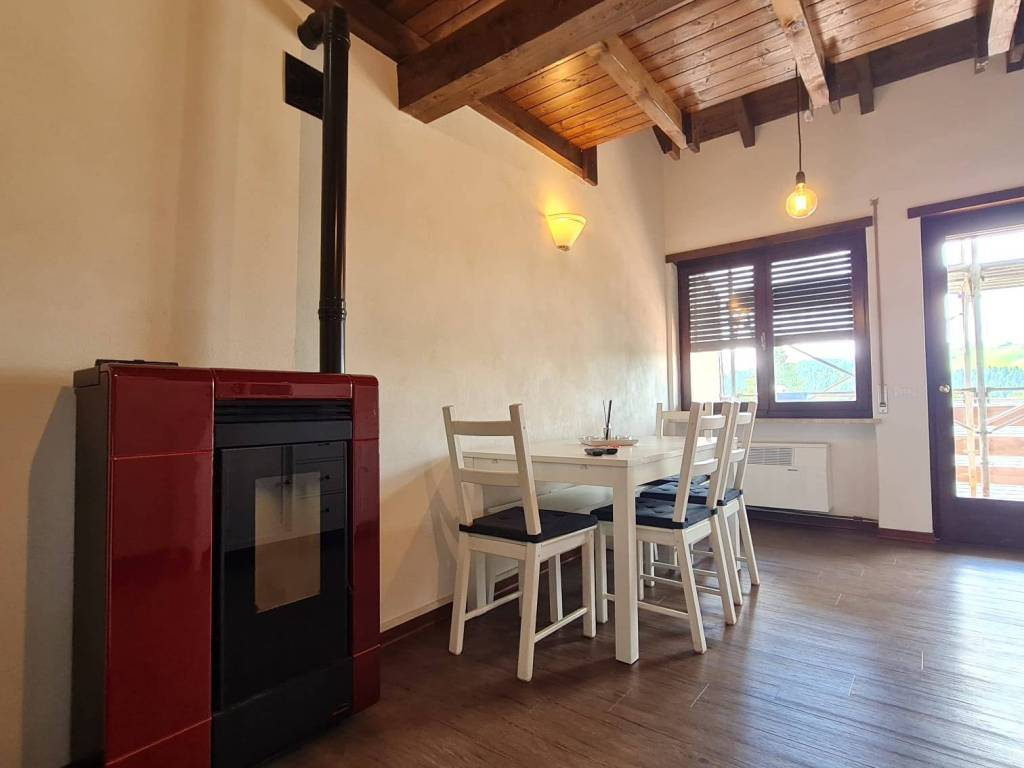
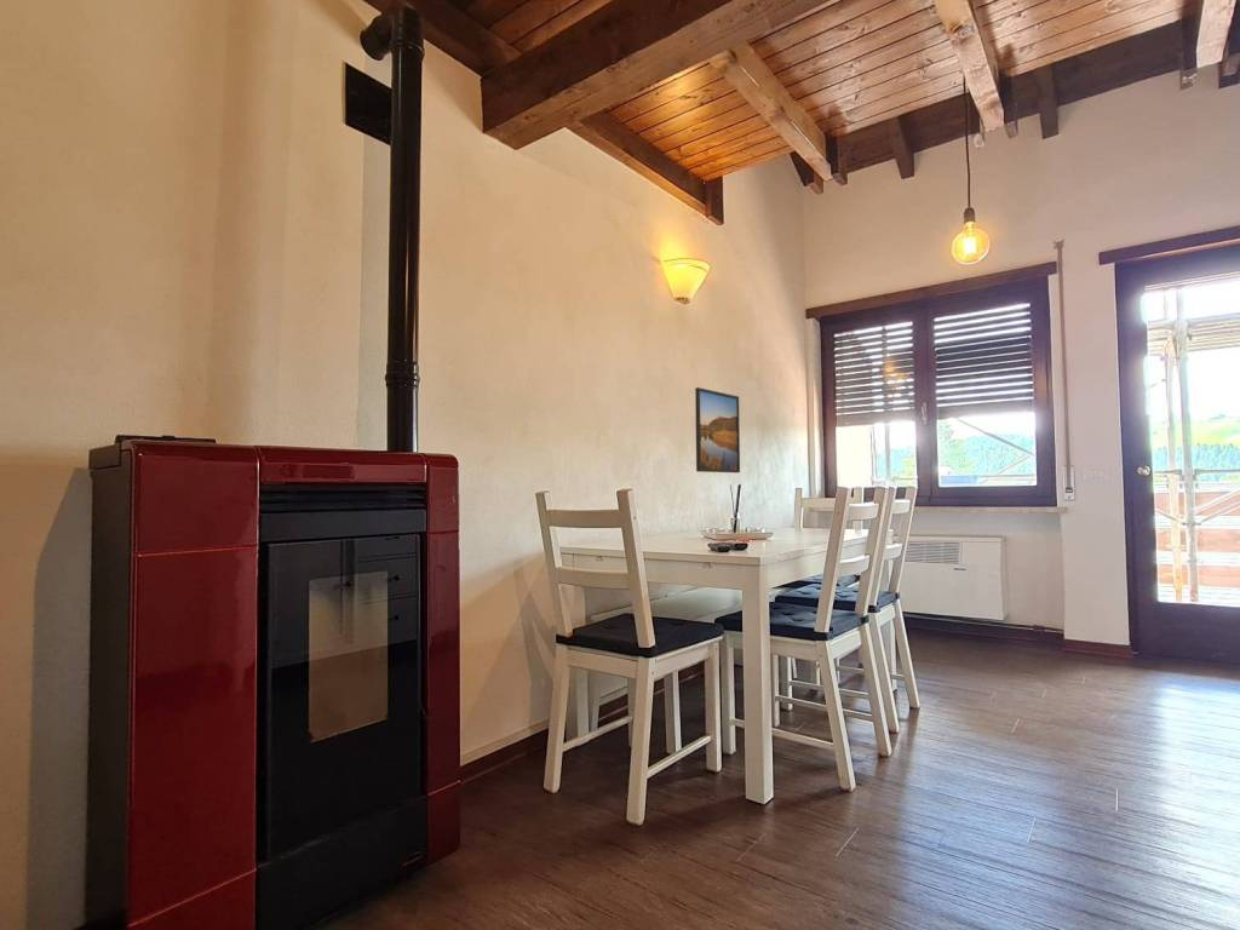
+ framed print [694,386,741,473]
